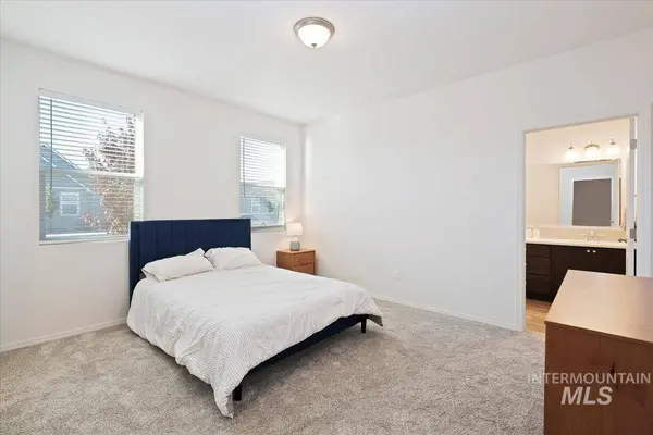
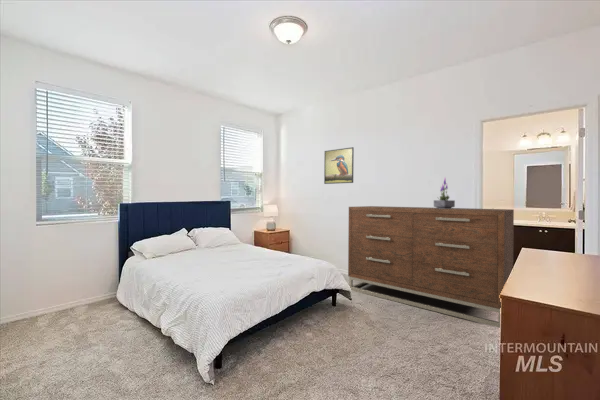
+ potted plant [433,177,456,209]
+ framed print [323,146,355,185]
+ dresser [347,205,515,329]
